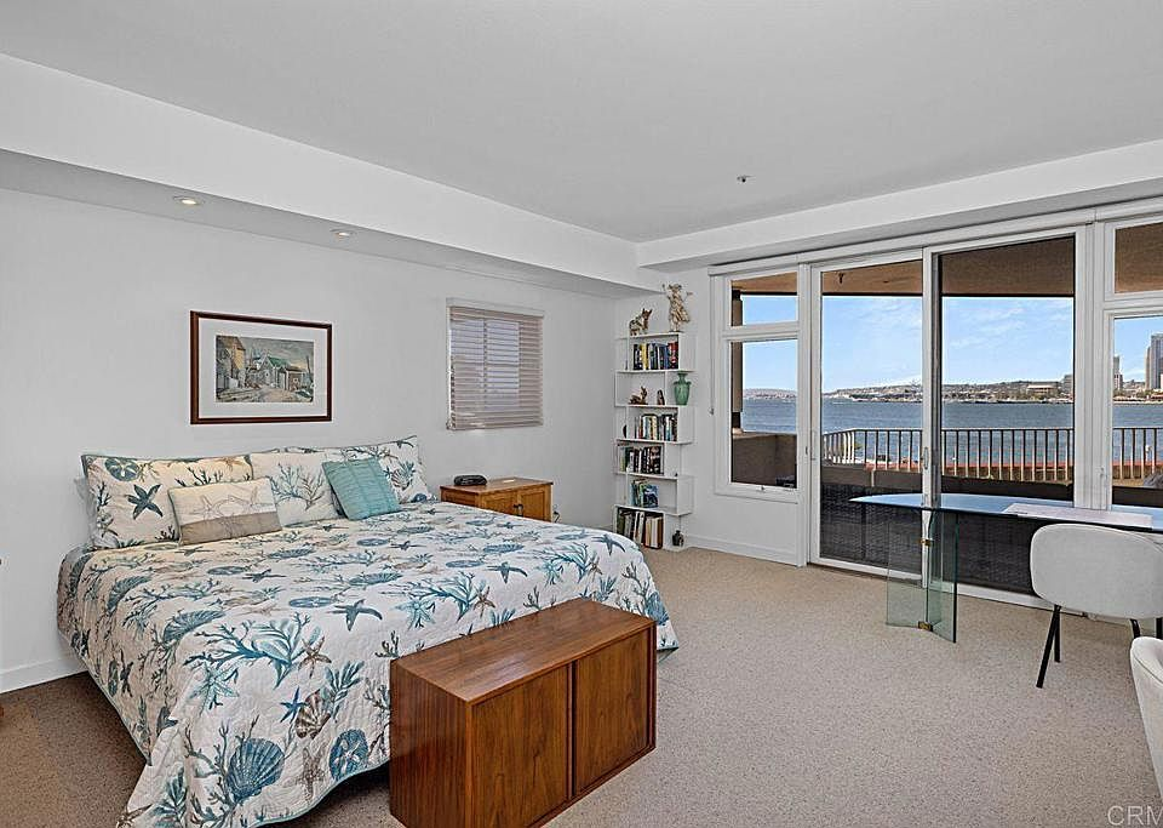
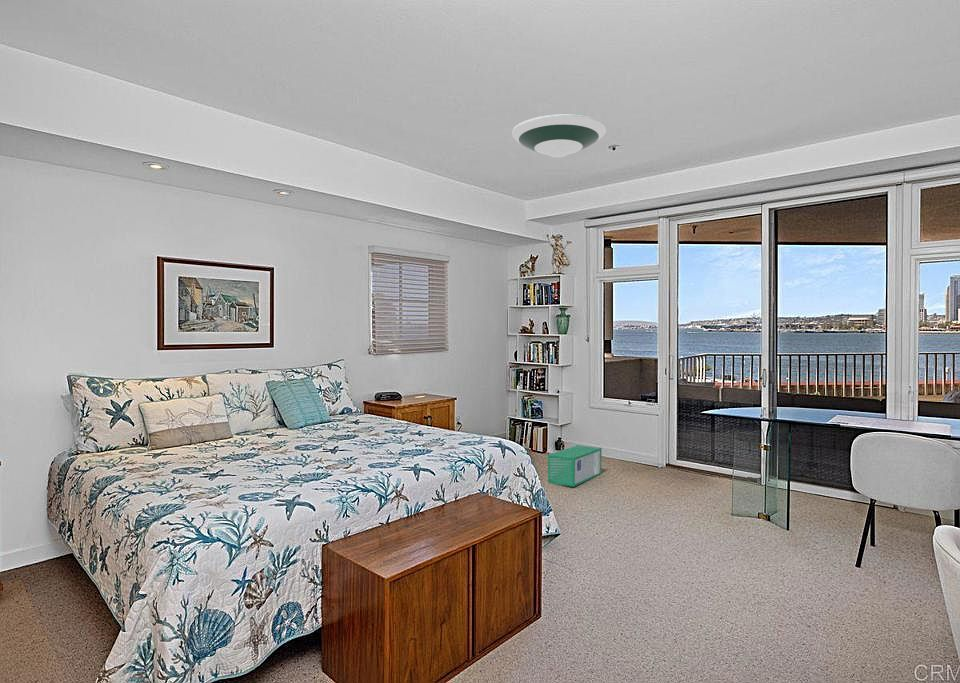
+ storage bin [547,444,603,488]
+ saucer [511,114,607,159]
